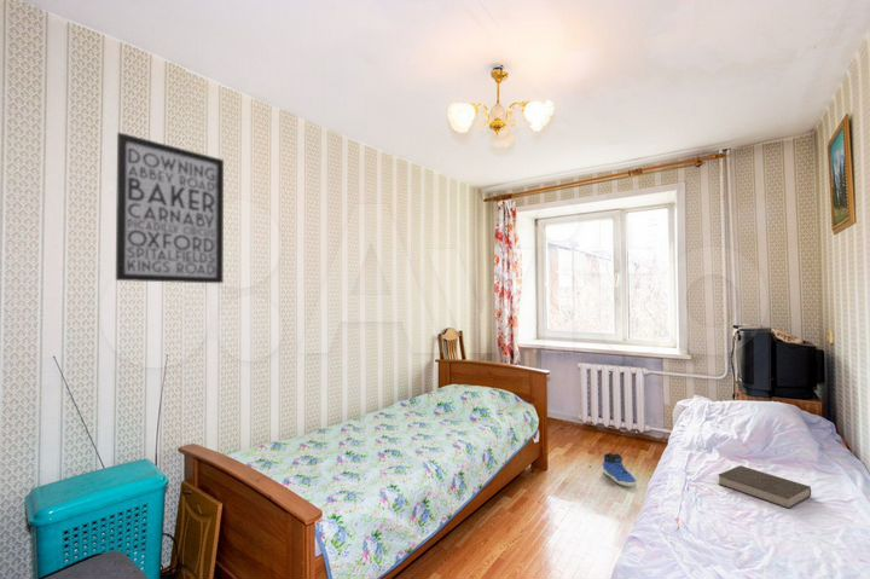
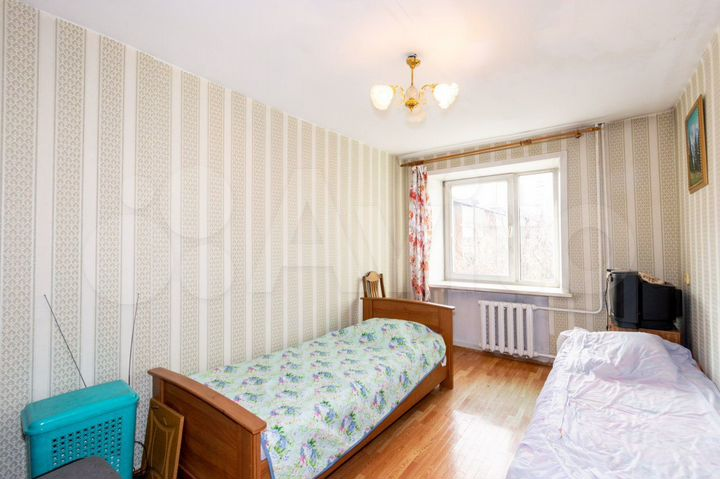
- wall art [115,132,225,284]
- book [718,464,812,510]
- sneaker [602,452,638,487]
